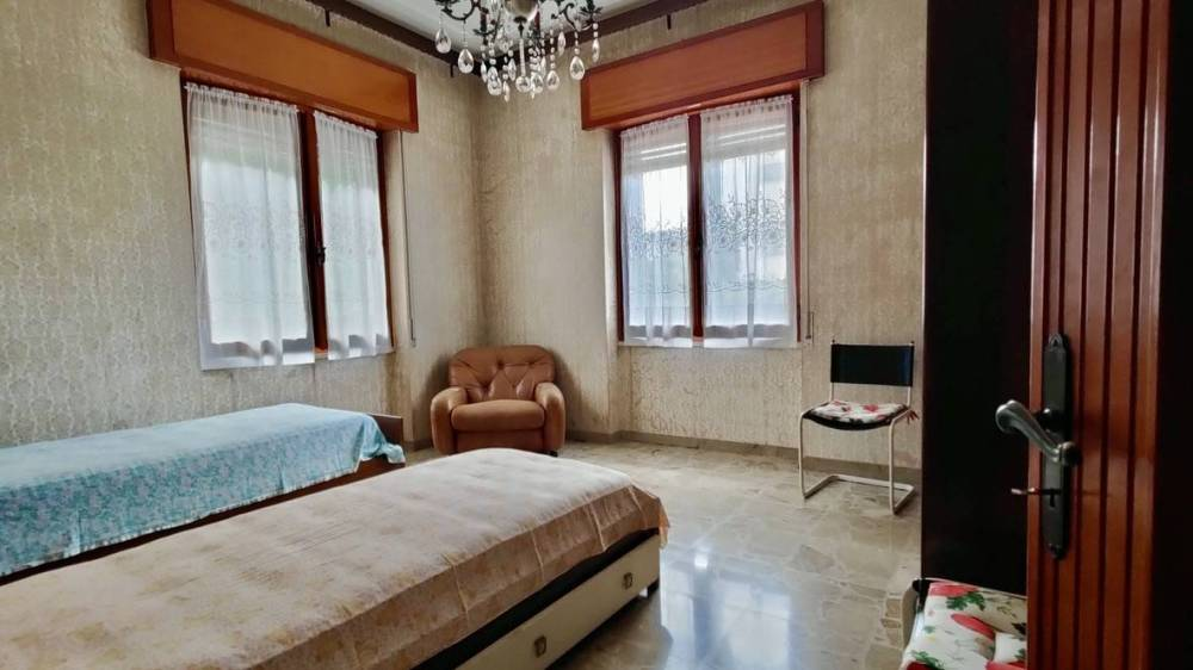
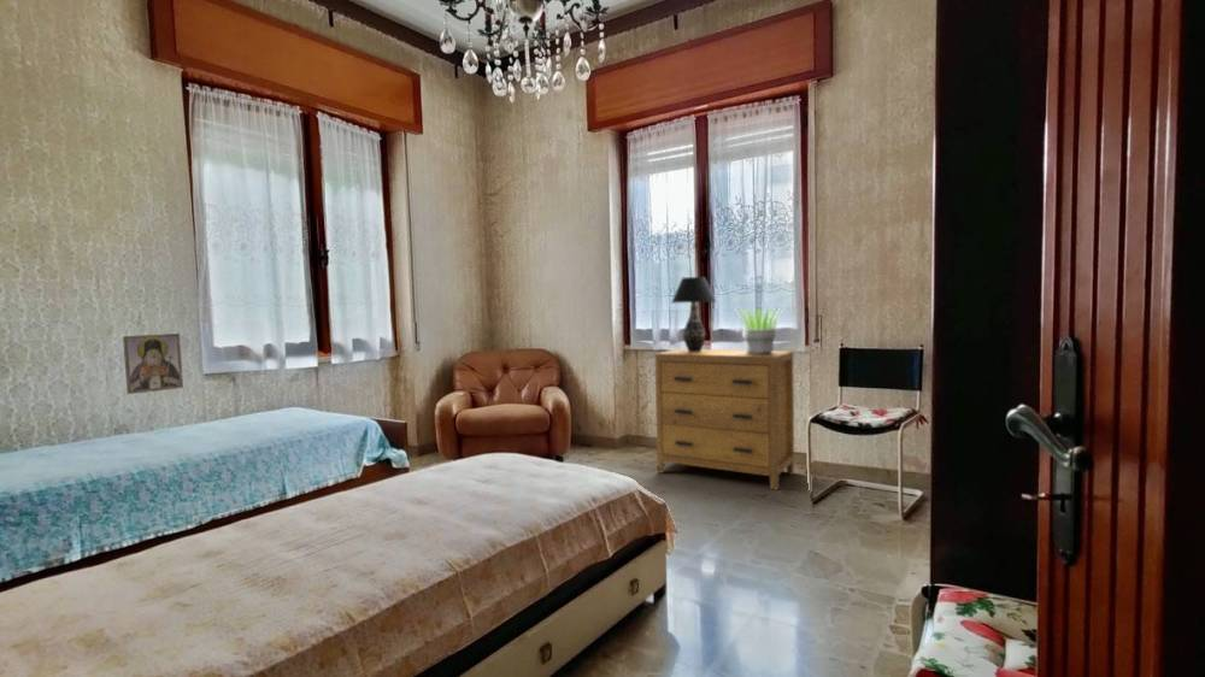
+ table lamp [670,276,717,352]
+ dresser [654,348,795,491]
+ potted plant [734,305,786,354]
+ religious icon [122,332,184,395]
